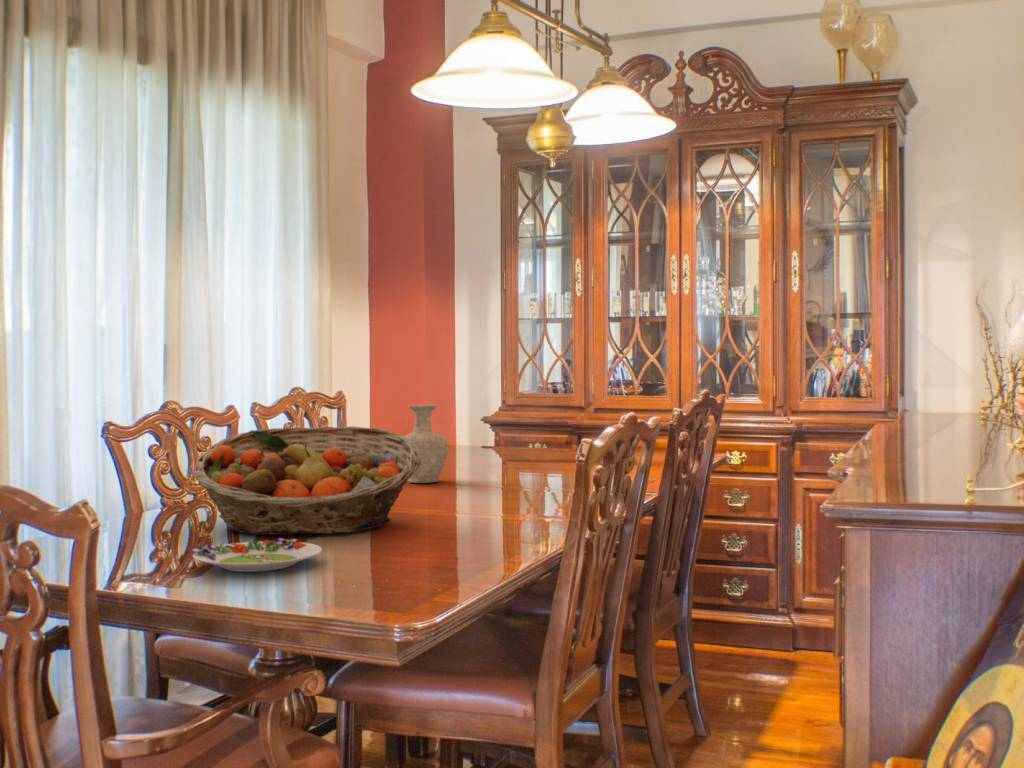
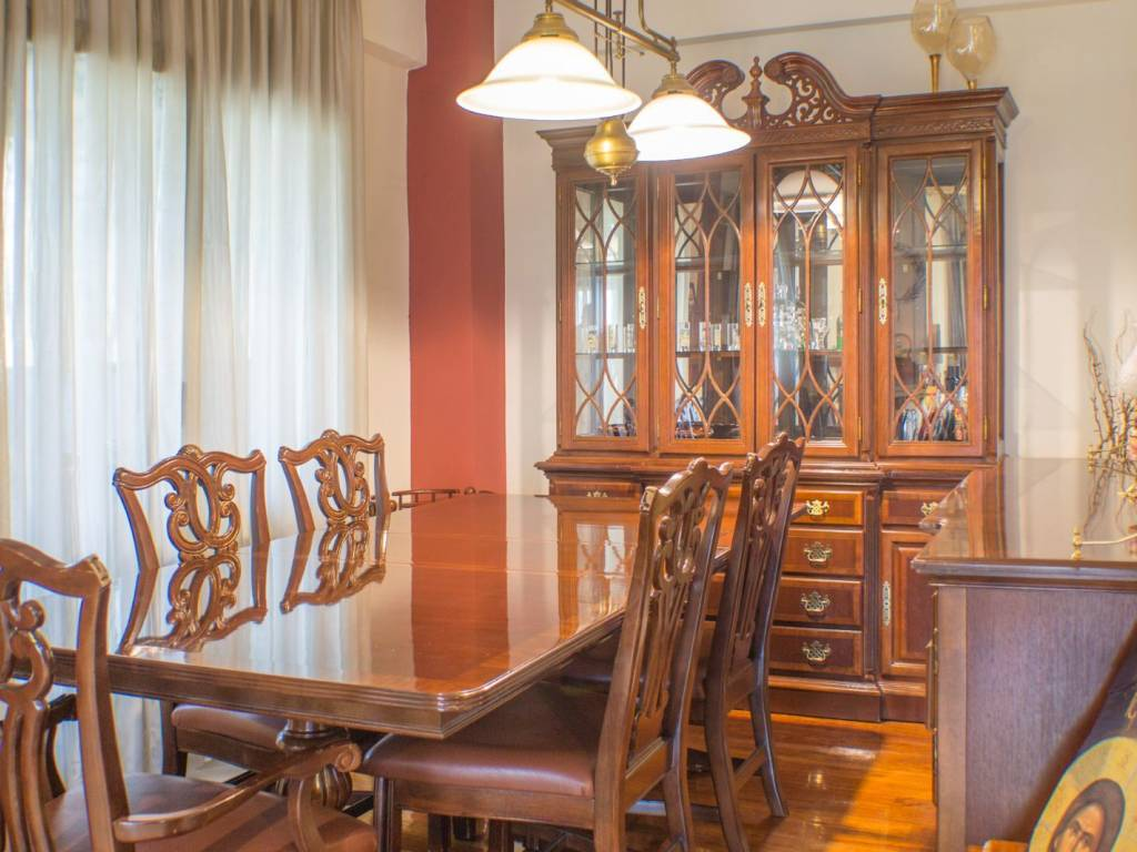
- fruit basket [191,425,421,536]
- vase [404,404,449,484]
- salad plate [191,537,323,573]
